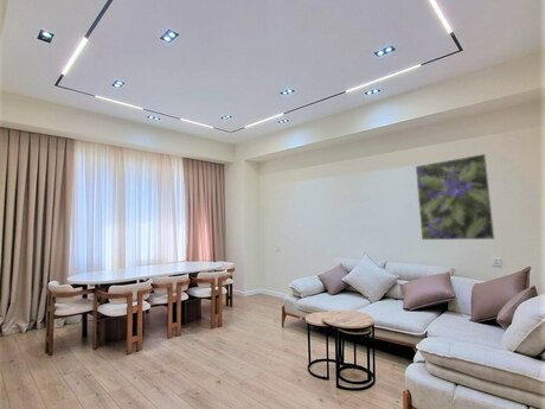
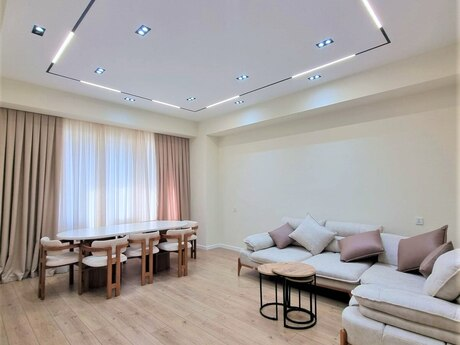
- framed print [415,153,496,241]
